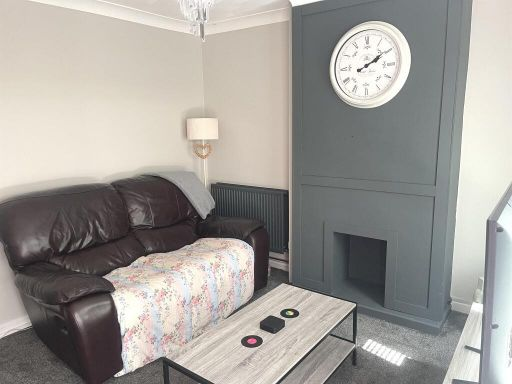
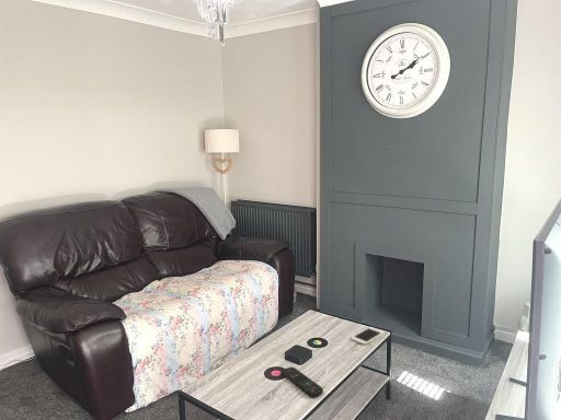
+ remote control [282,366,324,398]
+ smartphone [351,326,385,346]
